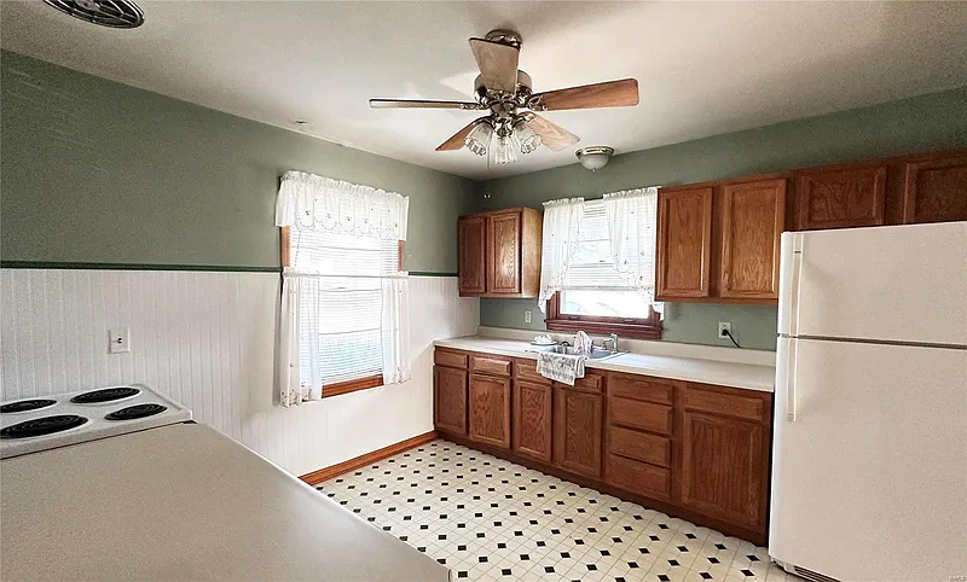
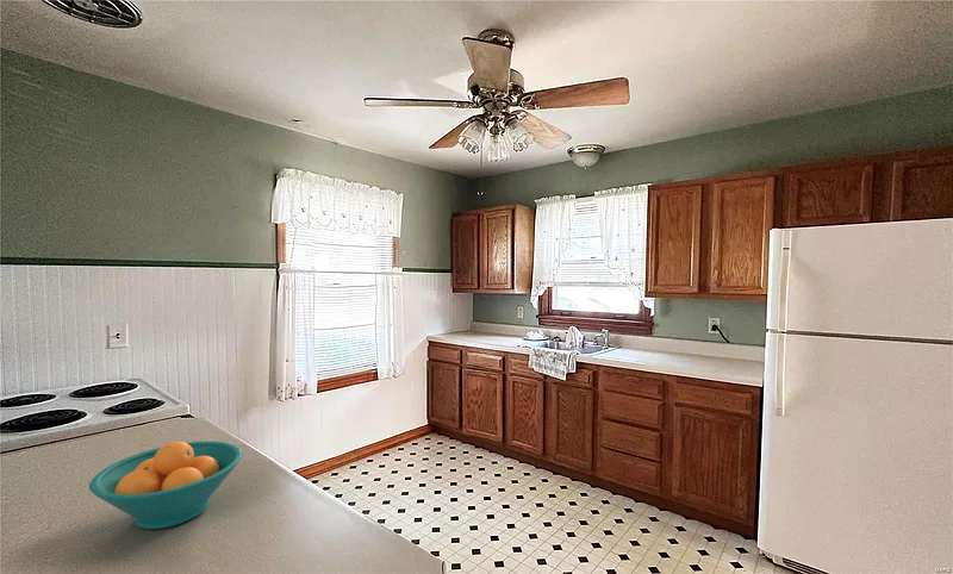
+ fruit bowl [88,439,243,530]
